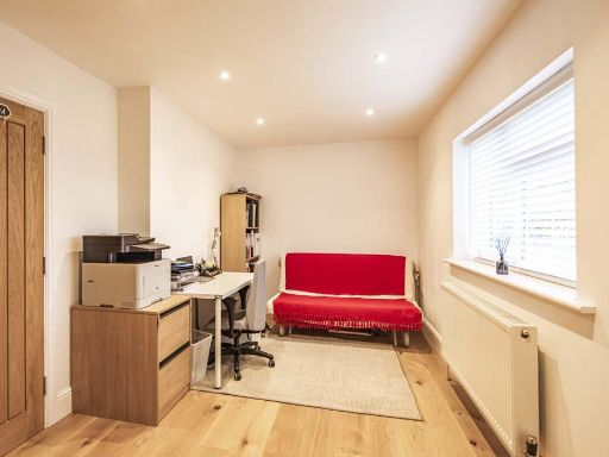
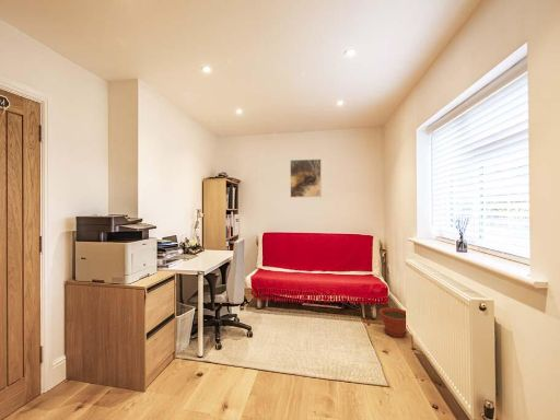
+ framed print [289,159,323,198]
+ plant pot [378,306,408,338]
